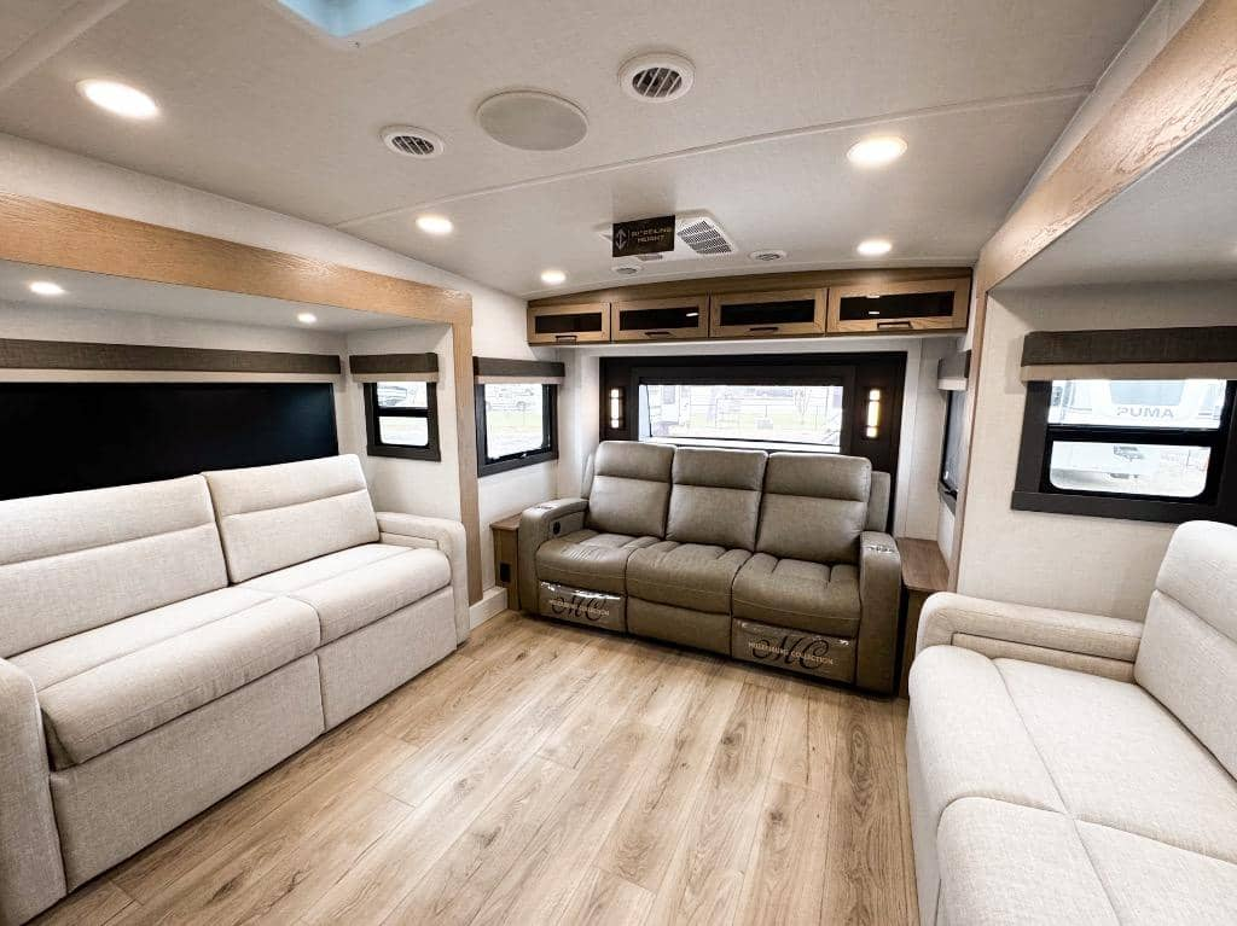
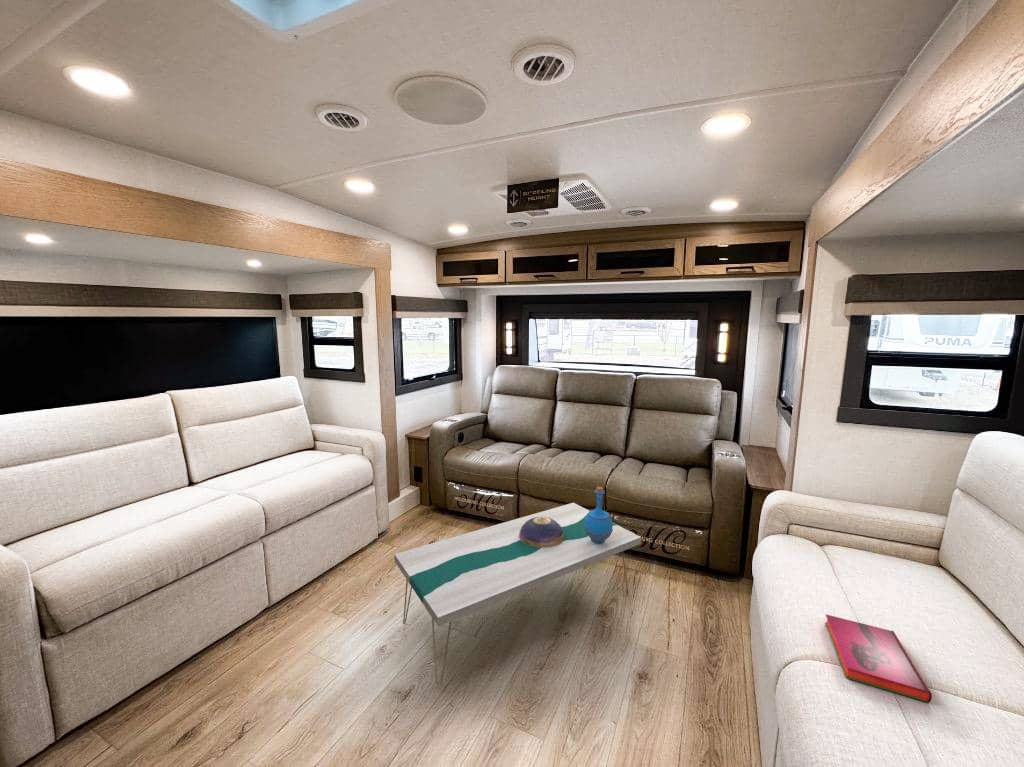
+ bottle [584,486,613,544]
+ hardback book [824,614,933,704]
+ coffee table [393,502,642,687]
+ decorative bowl [519,517,564,548]
